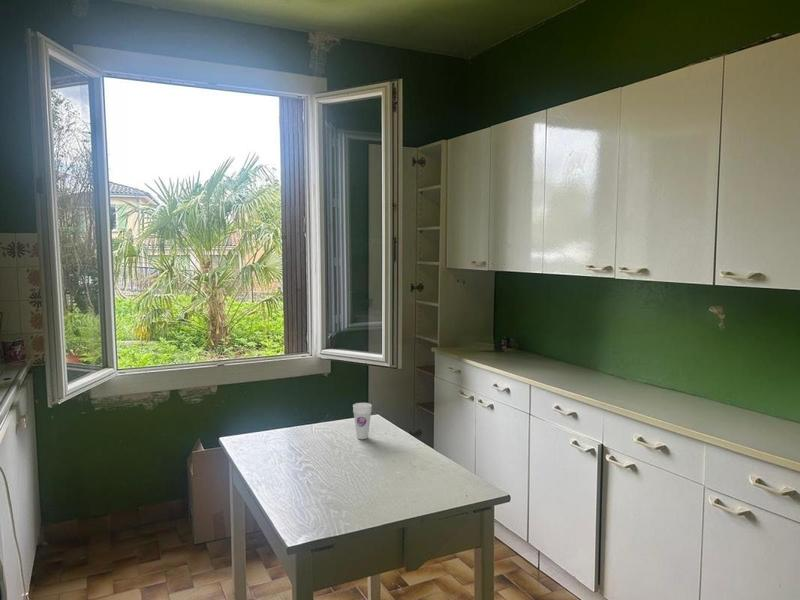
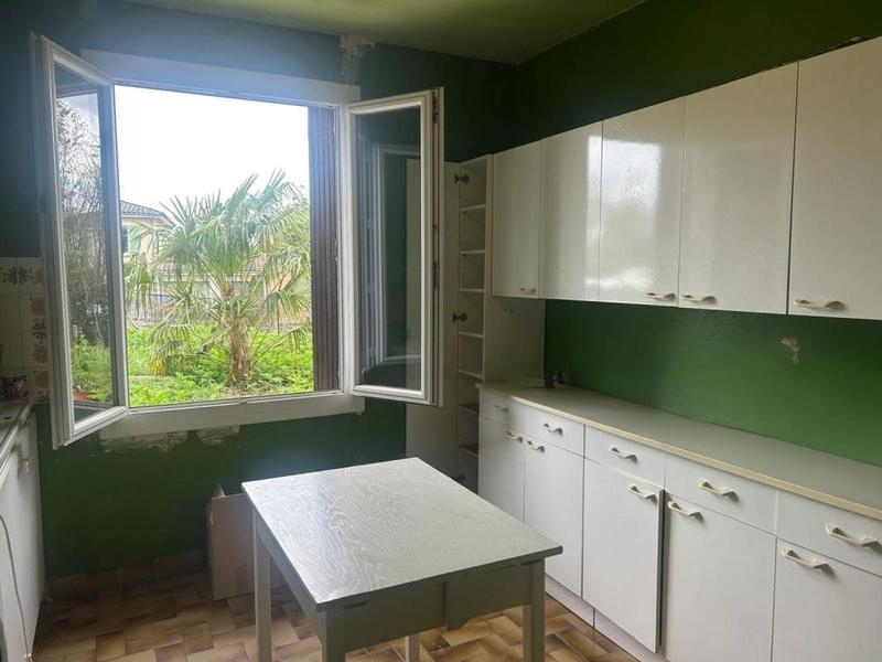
- cup [352,402,373,440]
